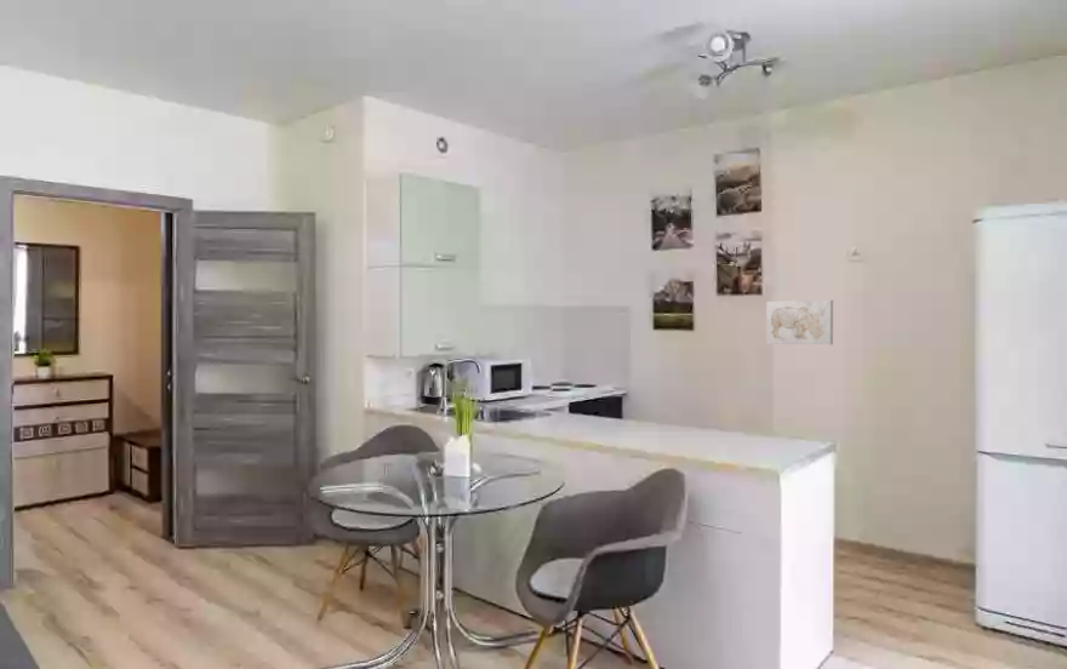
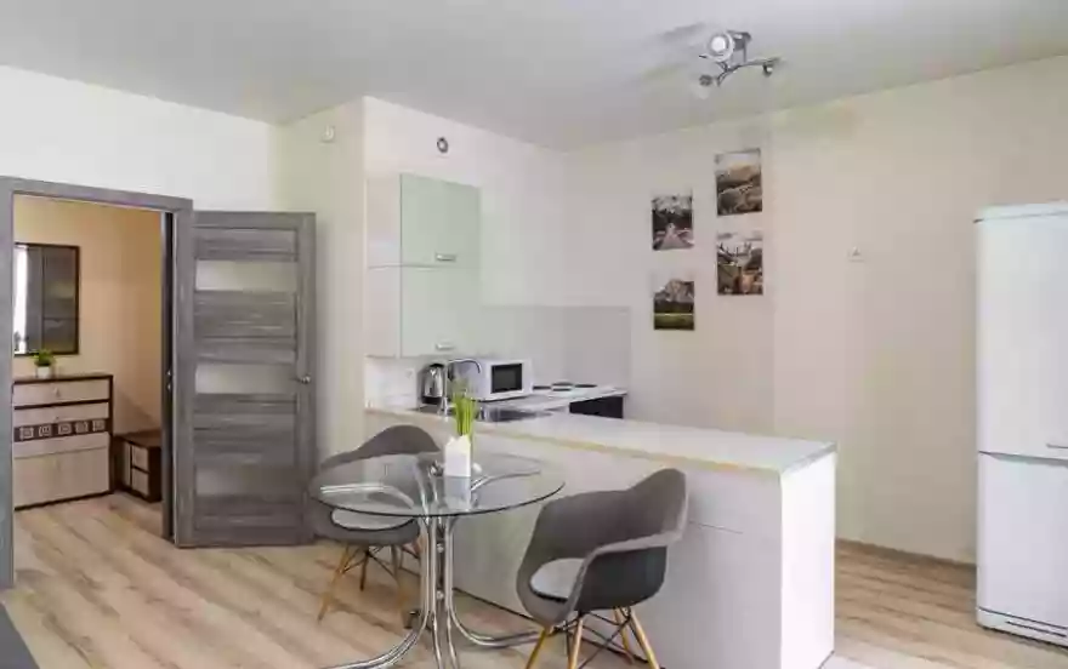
- wall art [765,299,834,345]
